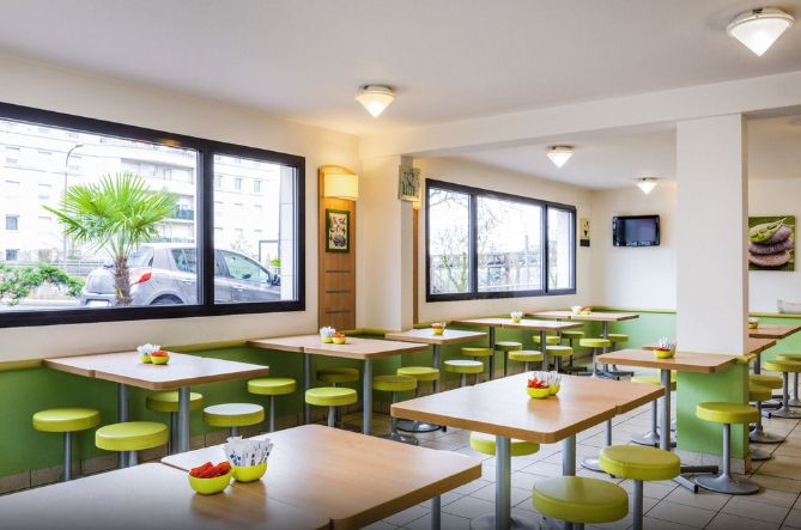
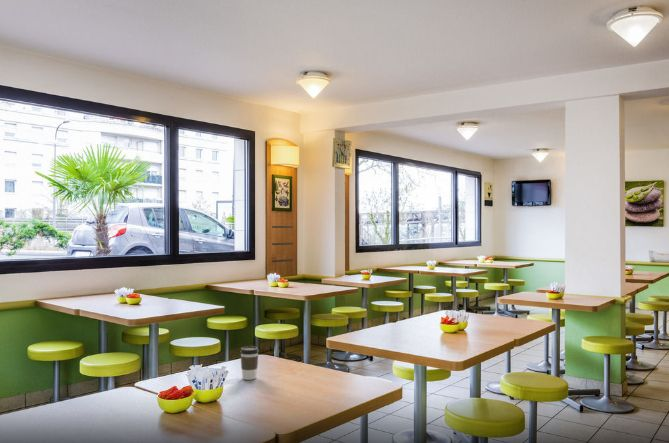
+ coffee cup [239,345,260,381]
